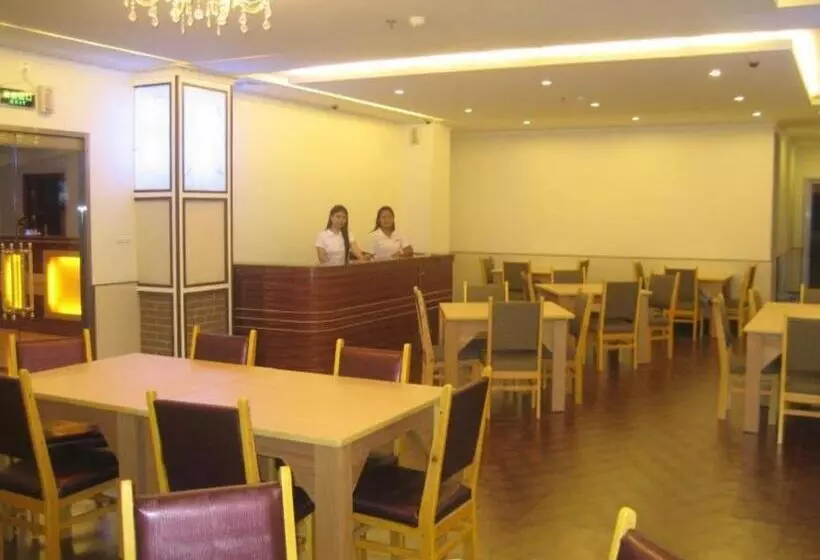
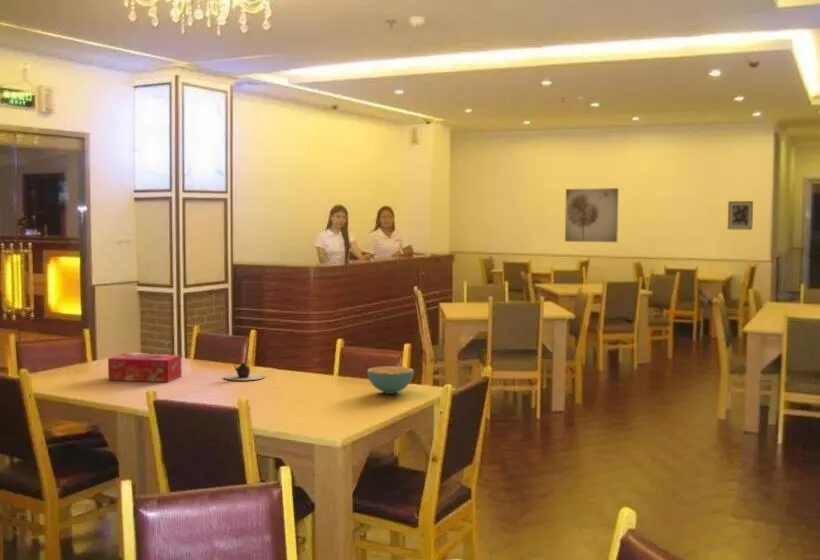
+ wall art [727,200,754,231]
+ tissue box [107,353,183,383]
+ cereal bowl [366,365,415,395]
+ wall art [564,187,619,243]
+ teapot [223,358,266,381]
